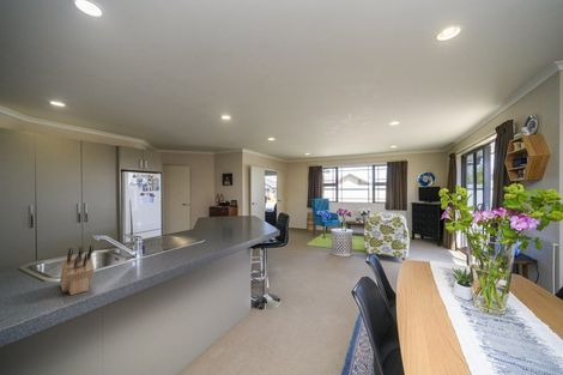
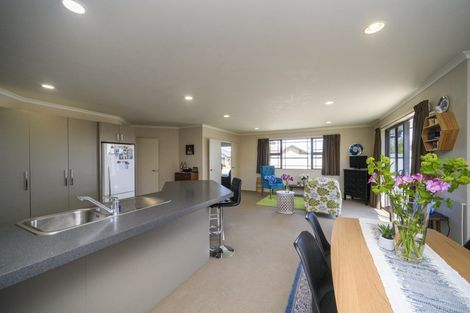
- knife block [59,244,96,296]
